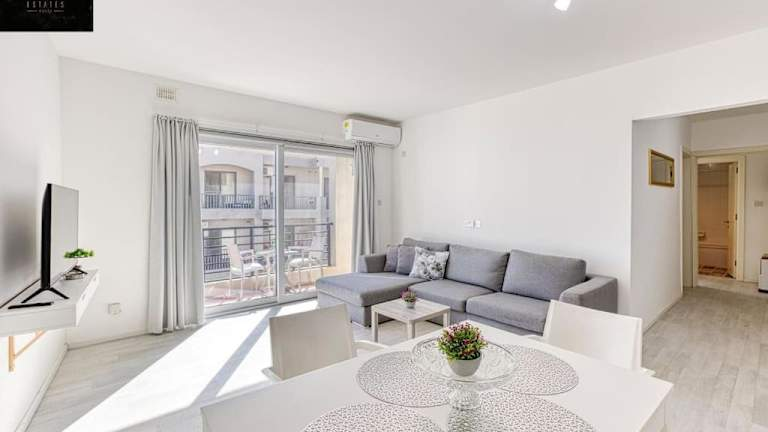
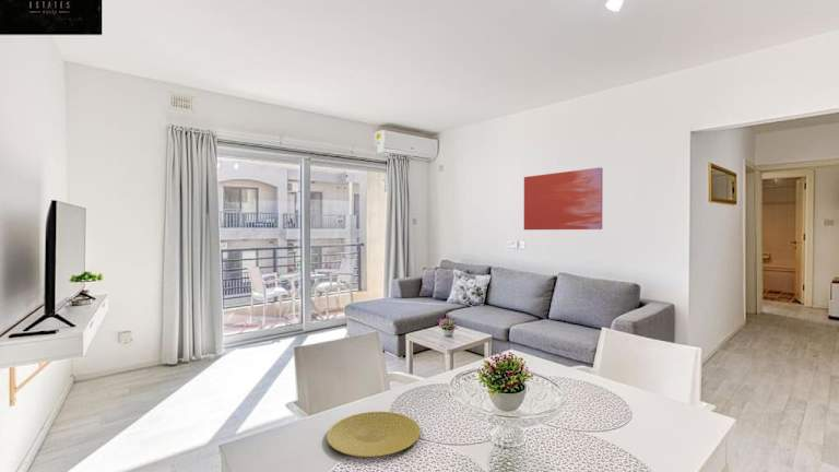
+ plate [326,411,422,458]
+ wall art [523,166,604,231]
